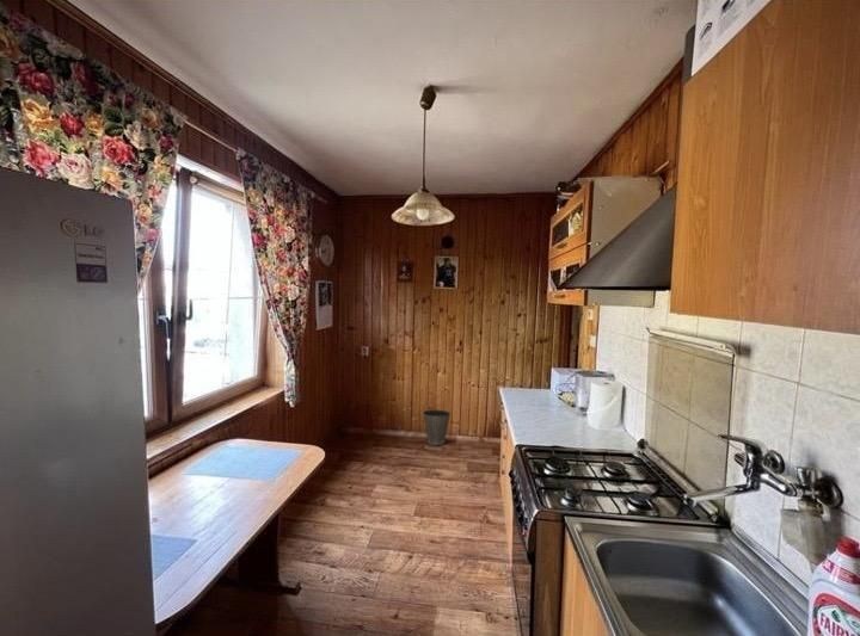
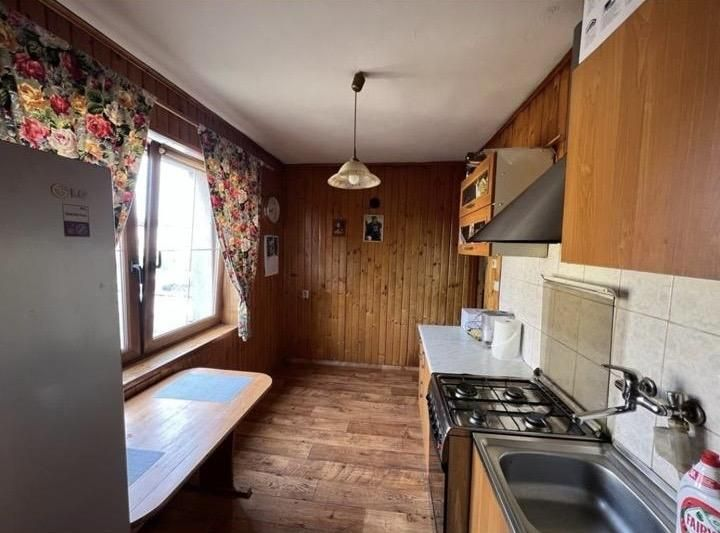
- waste basket [422,409,452,446]
